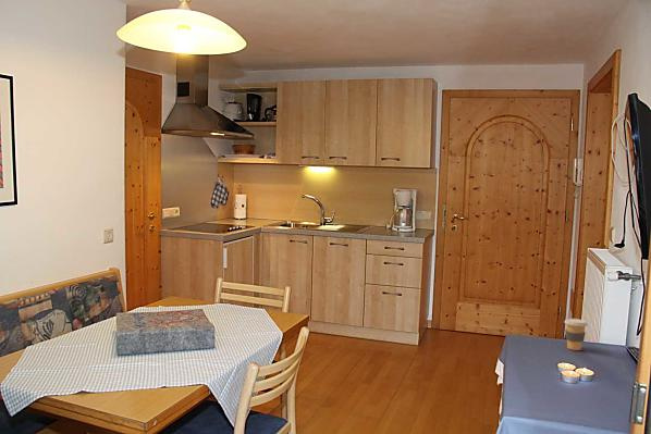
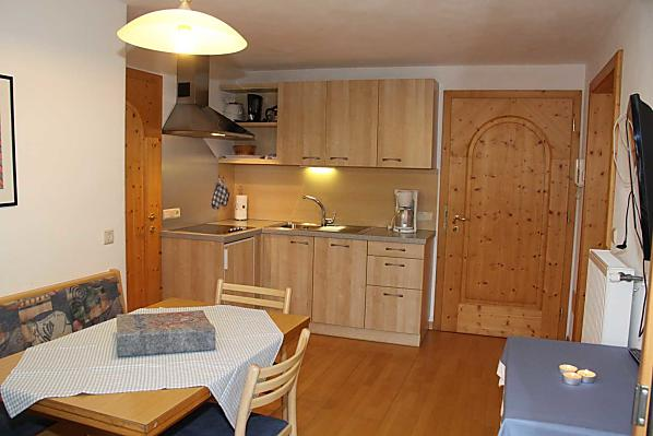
- coffee cup [563,318,589,351]
